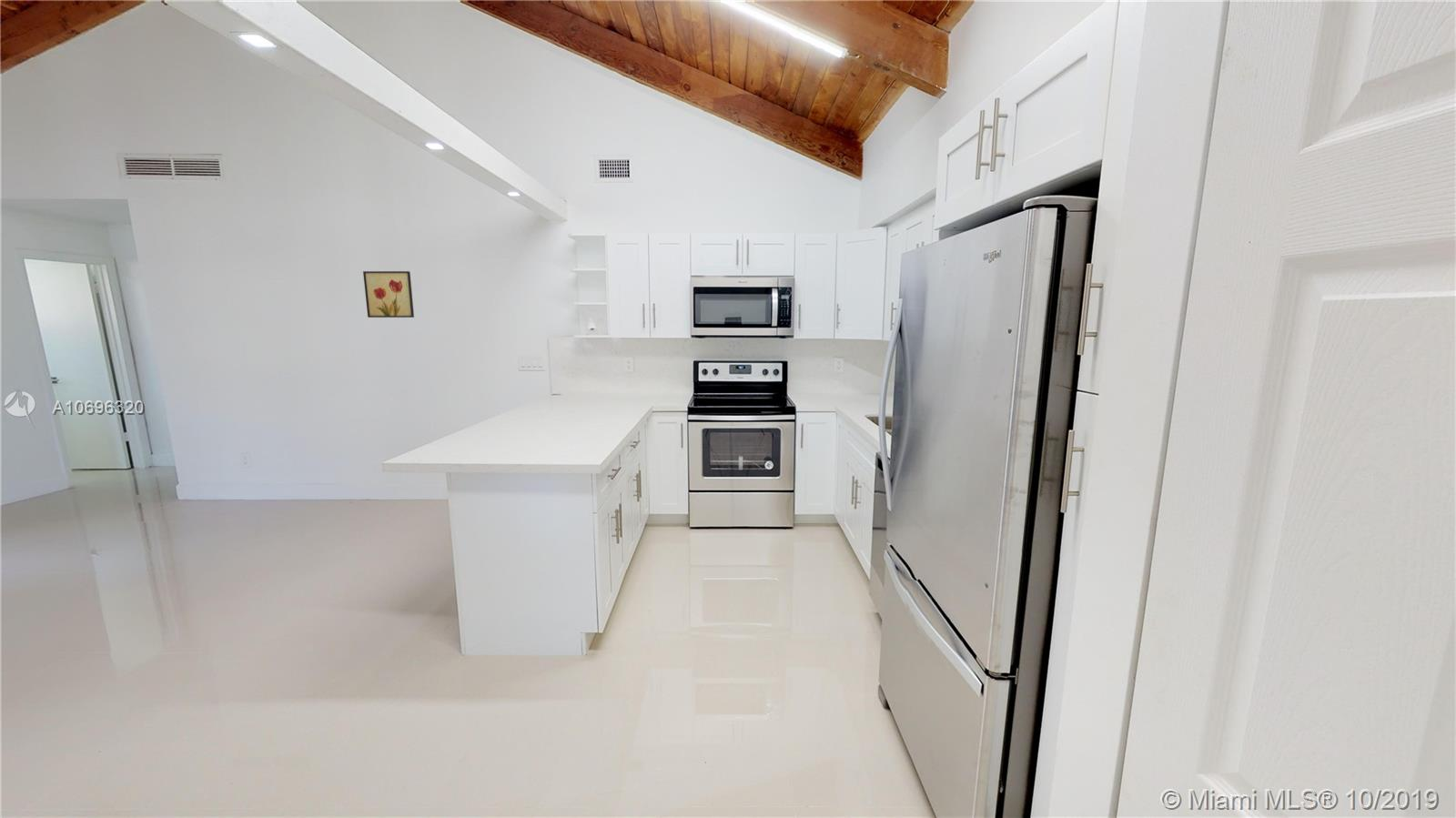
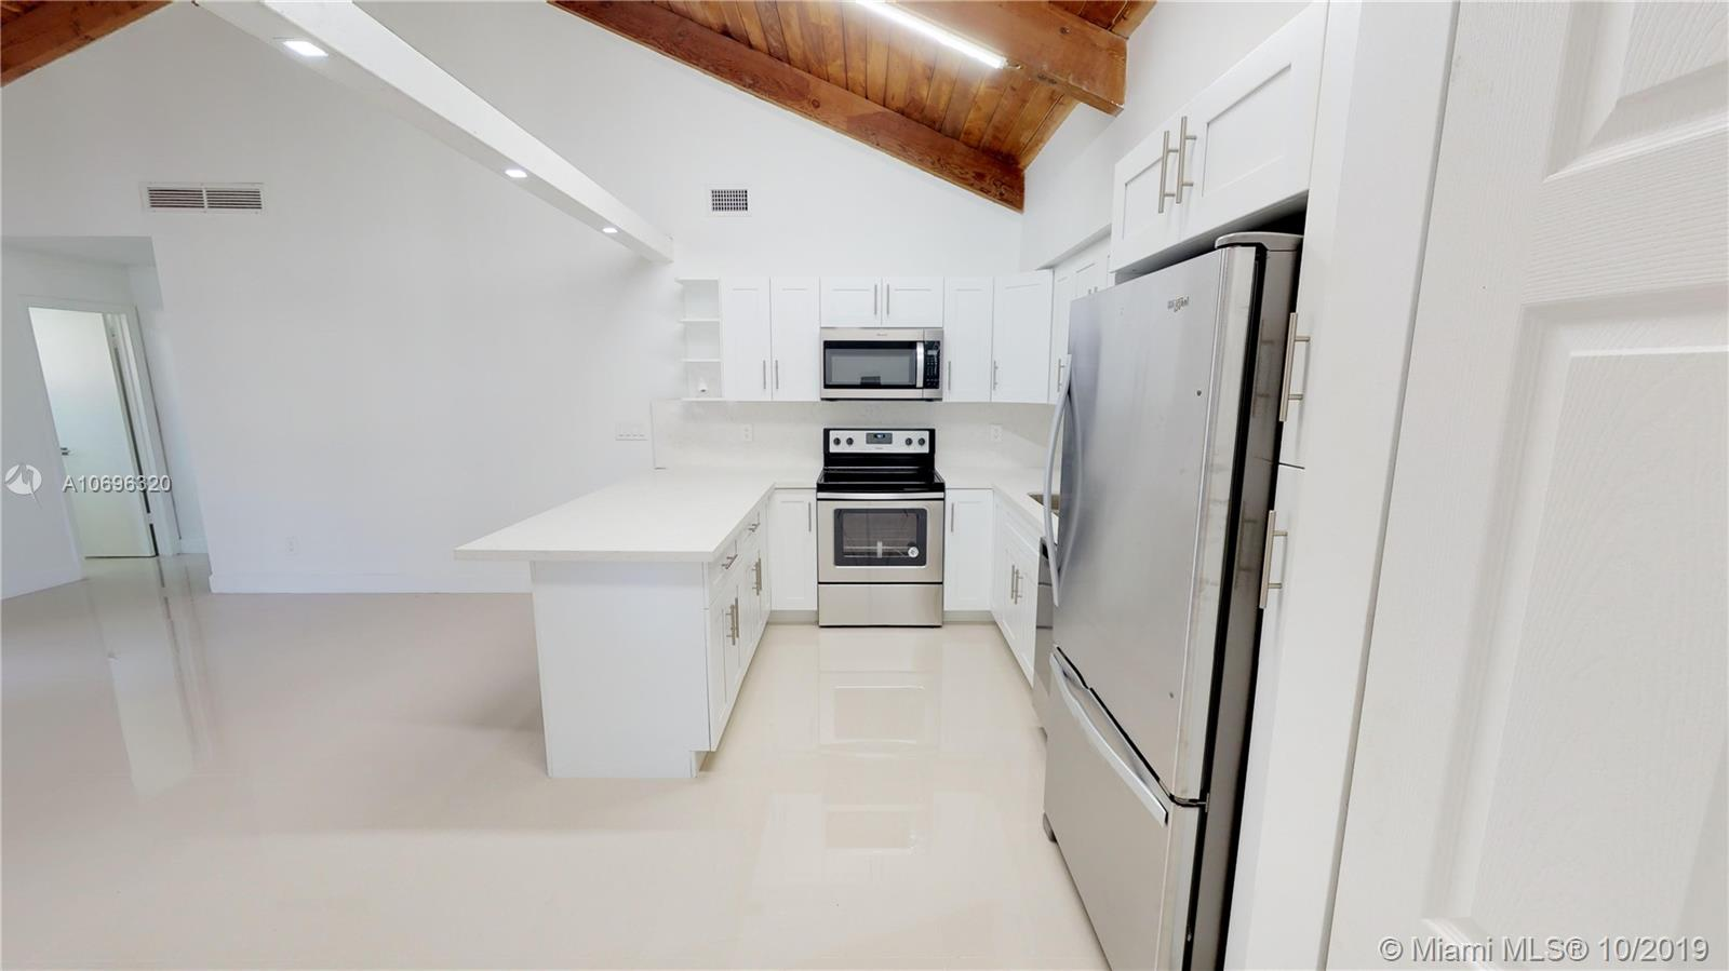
- wall art [362,270,415,318]
